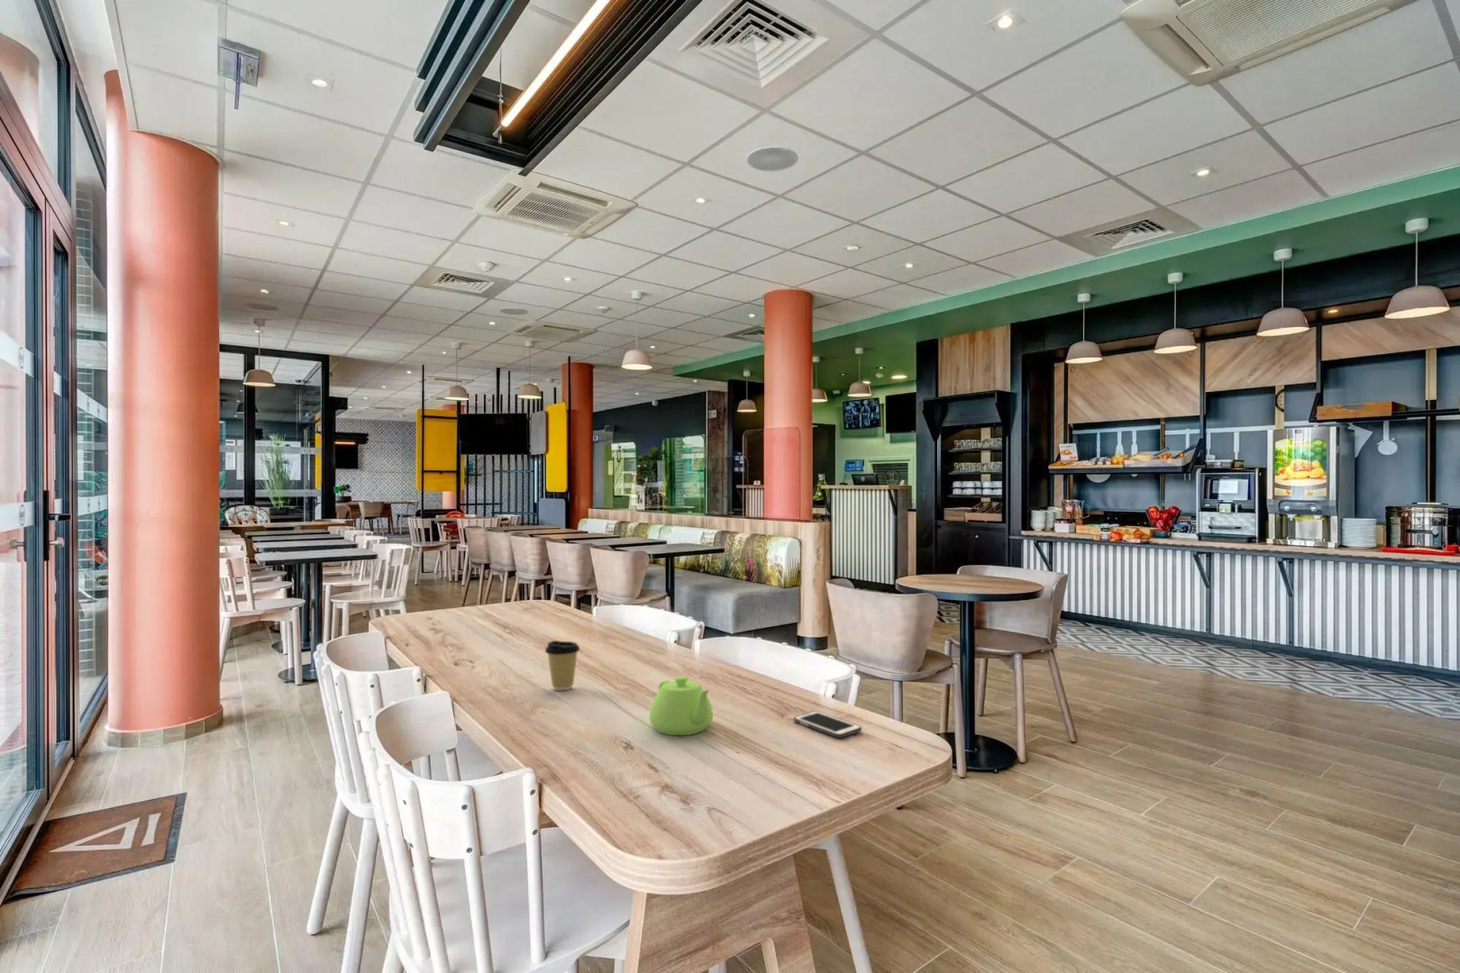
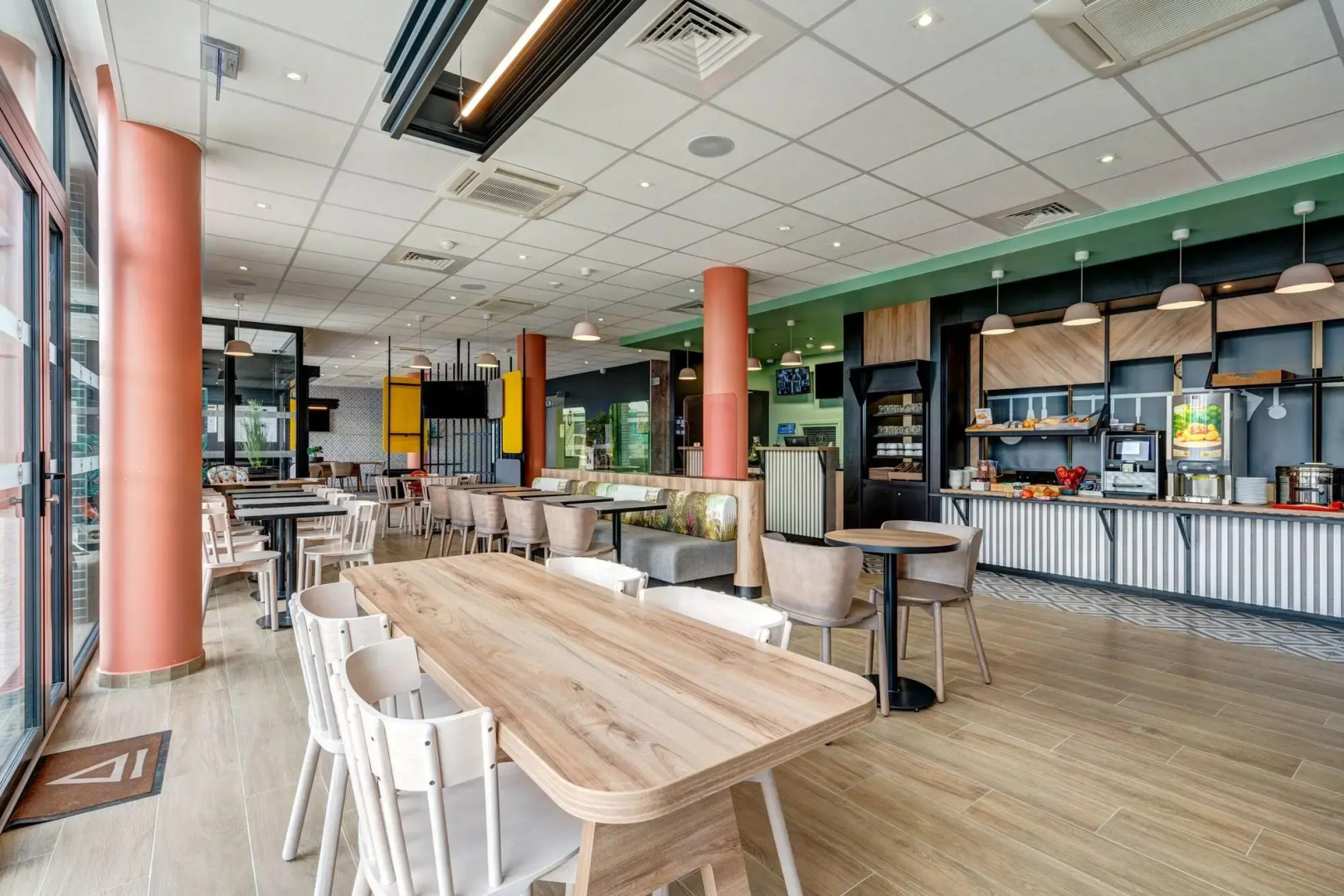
- teapot [649,675,714,736]
- cell phone [793,710,863,738]
- coffee cup [544,640,580,691]
